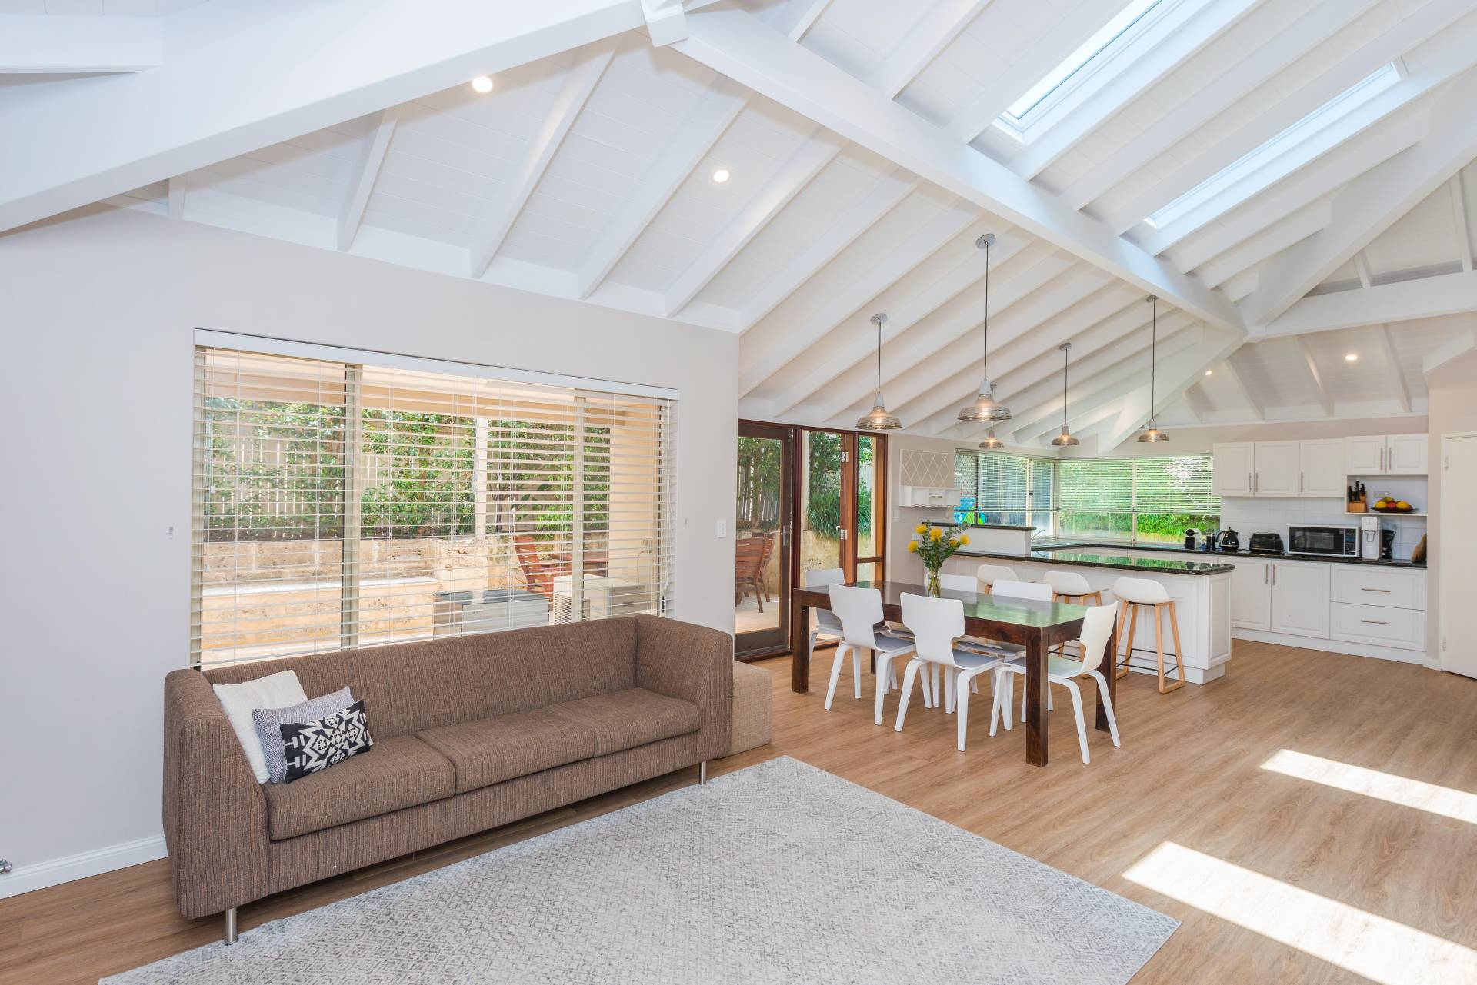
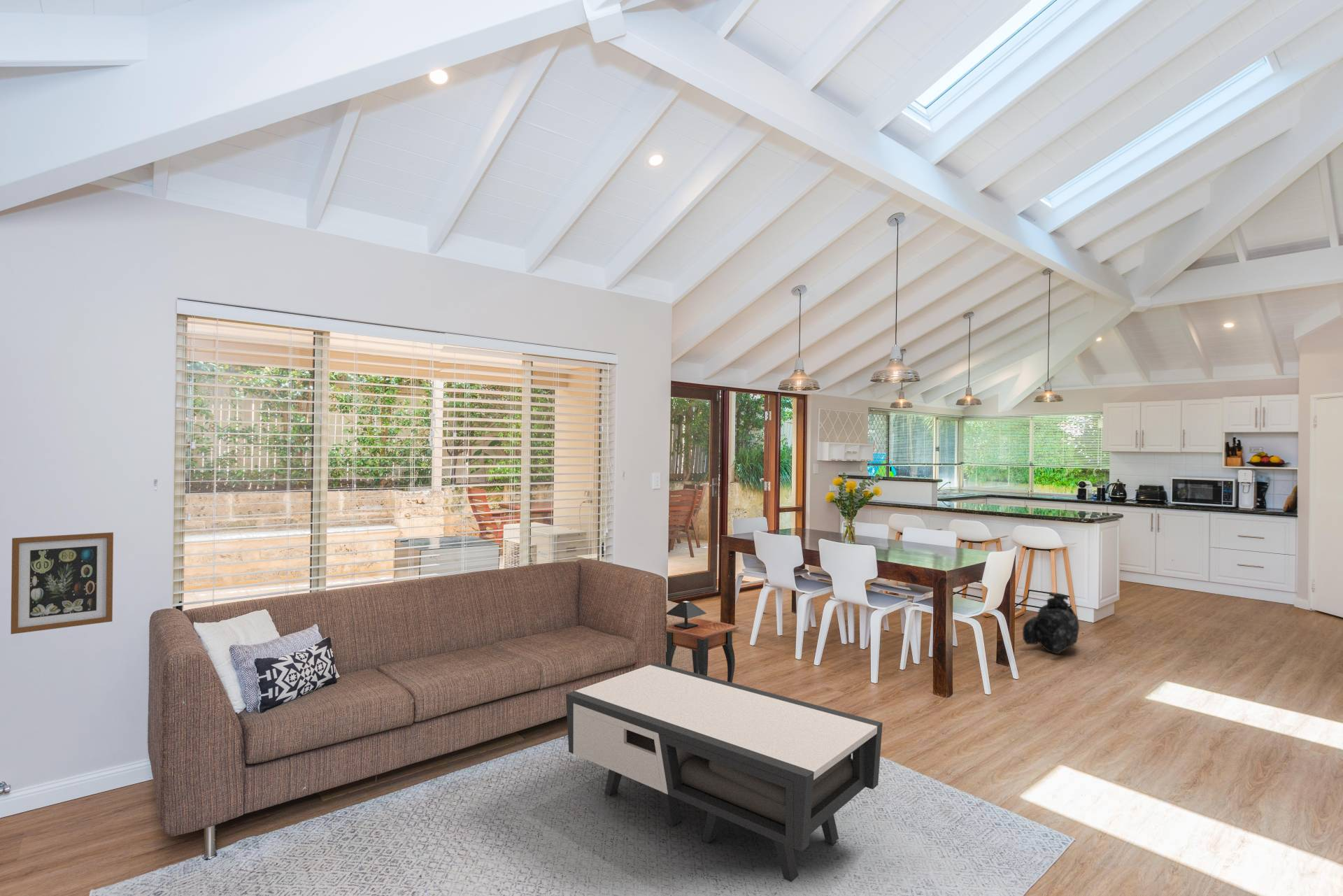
+ side table [666,600,739,683]
+ wall art [10,532,114,635]
+ body armor [1022,592,1080,655]
+ coffee table [565,662,883,883]
